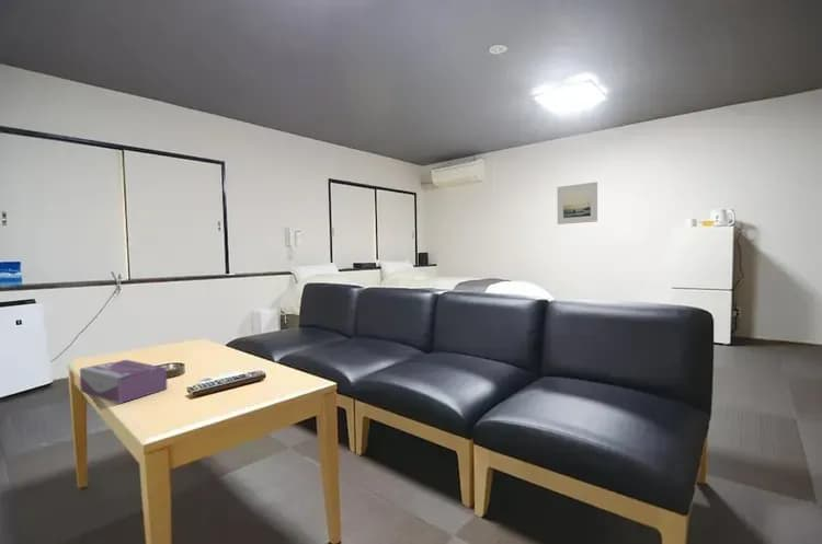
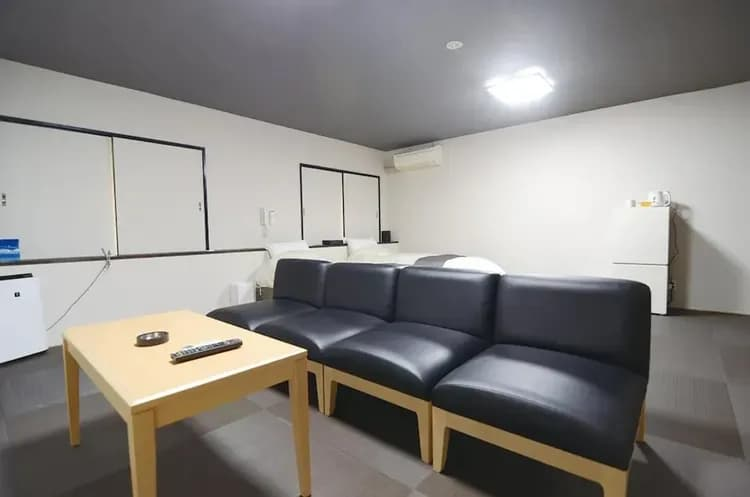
- tissue box [79,359,168,405]
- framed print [556,181,598,225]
